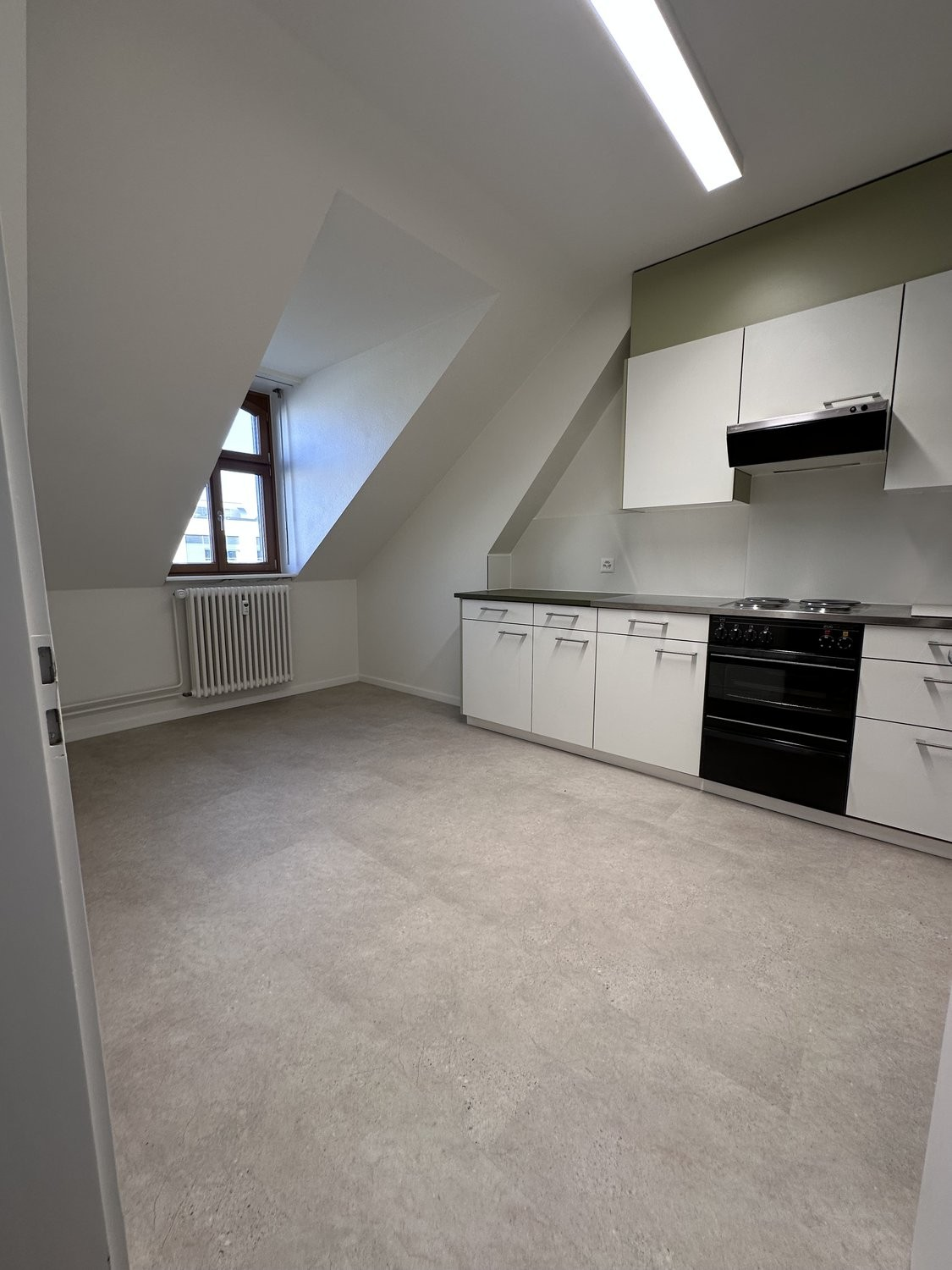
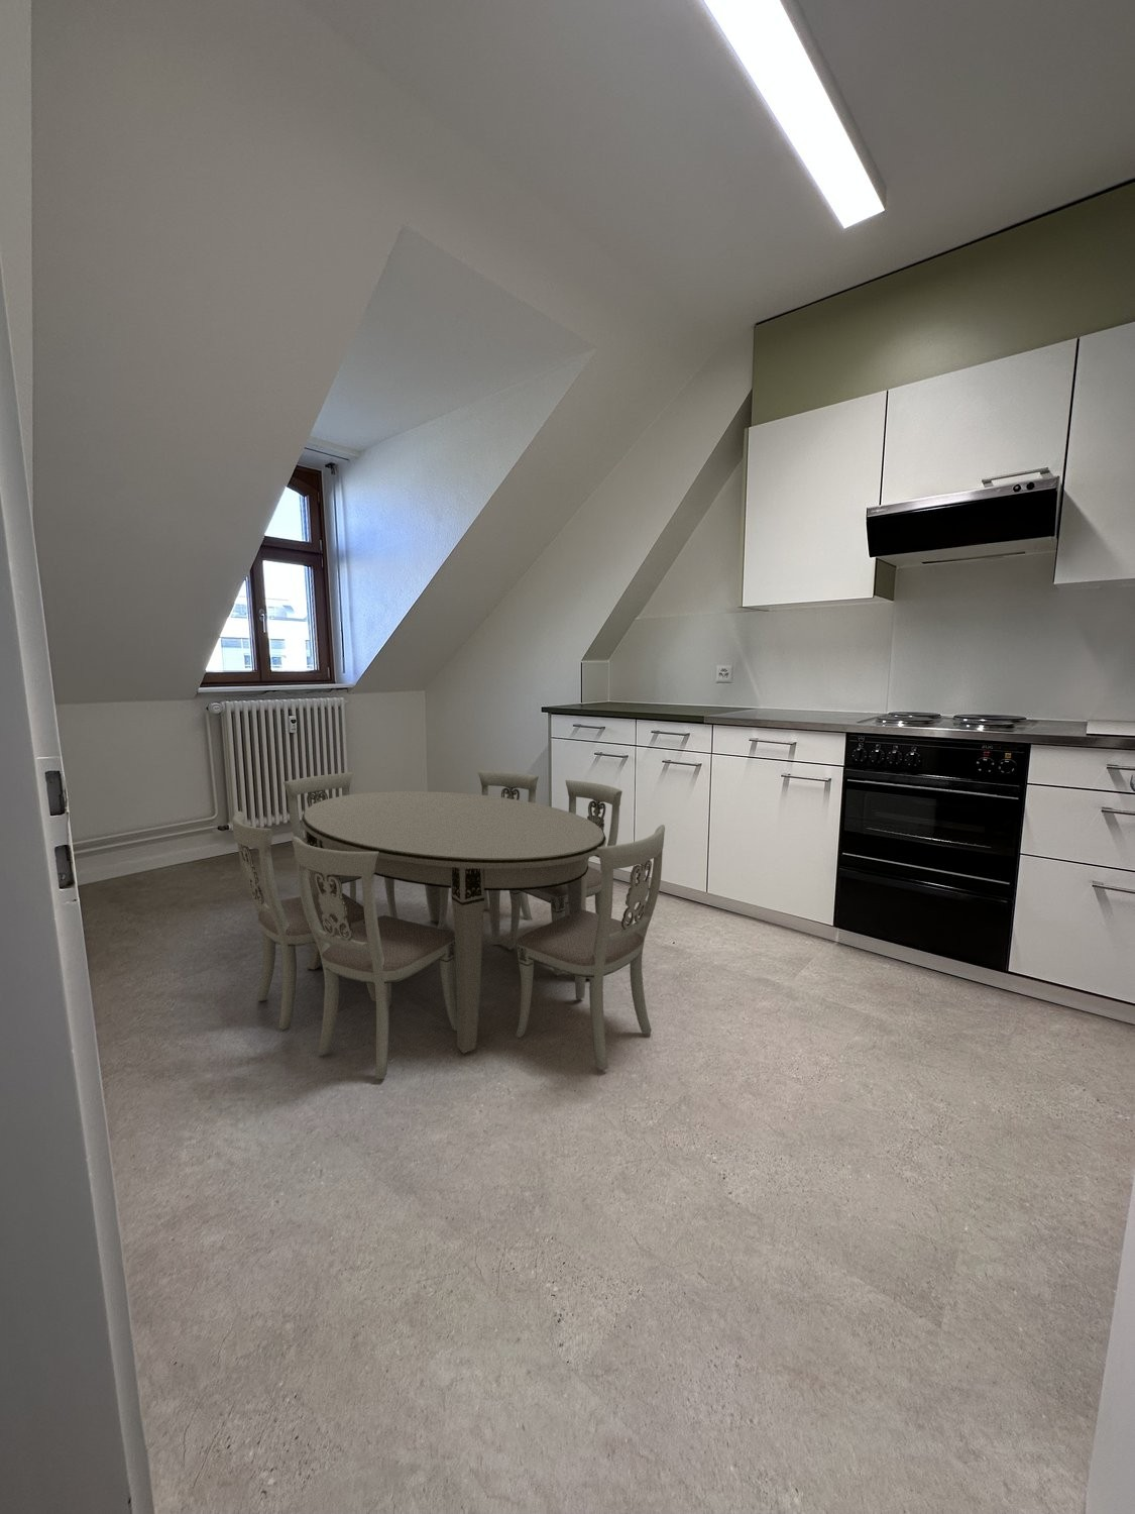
+ dining table [231,770,666,1080]
